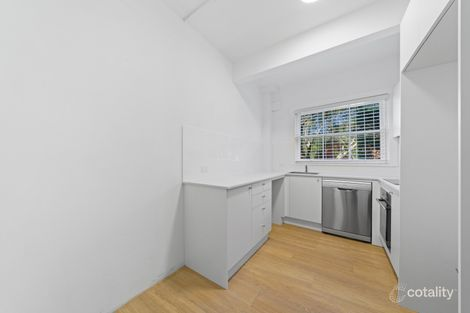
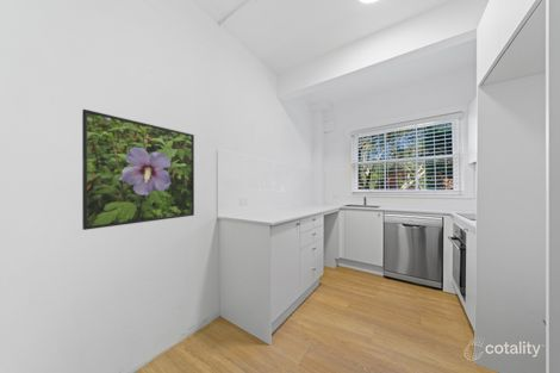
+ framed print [81,108,195,231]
